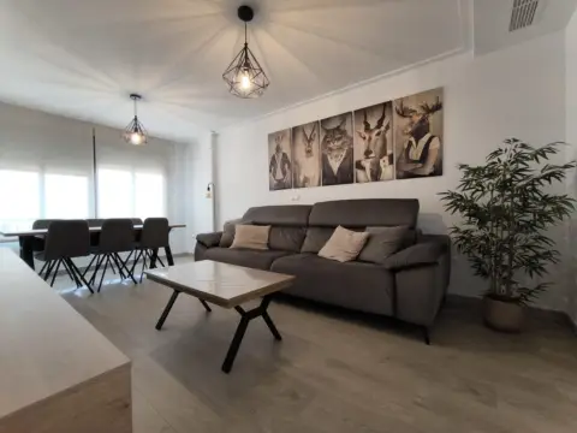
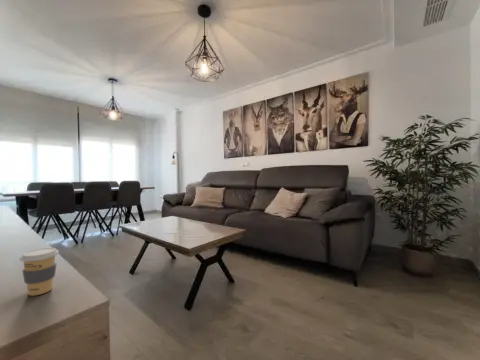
+ coffee cup [18,247,60,297]
